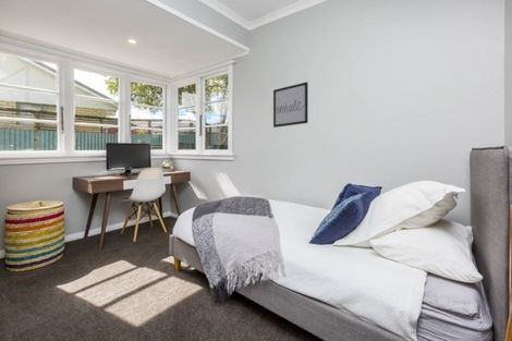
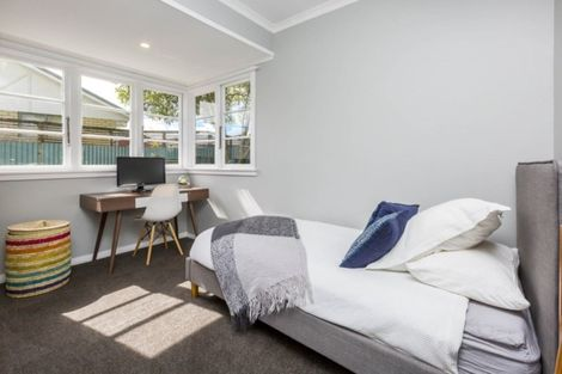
- wall art [272,81,309,129]
